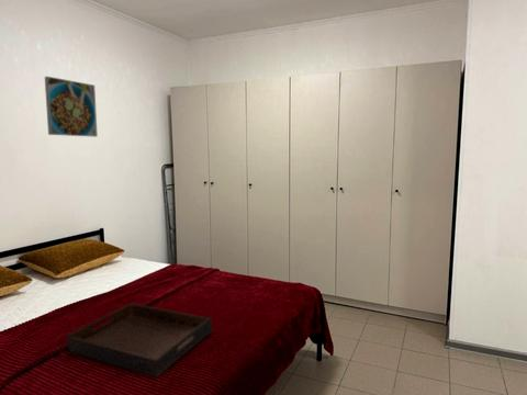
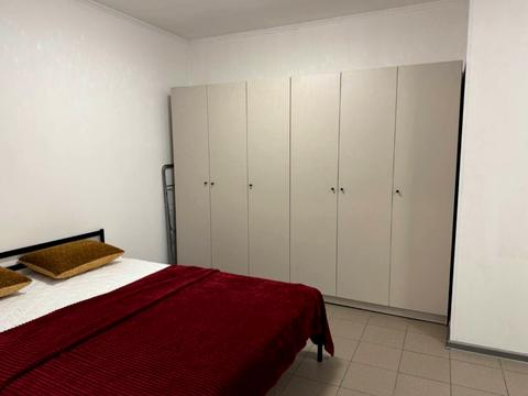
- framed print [44,76,99,138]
- serving tray [67,302,213,379]
